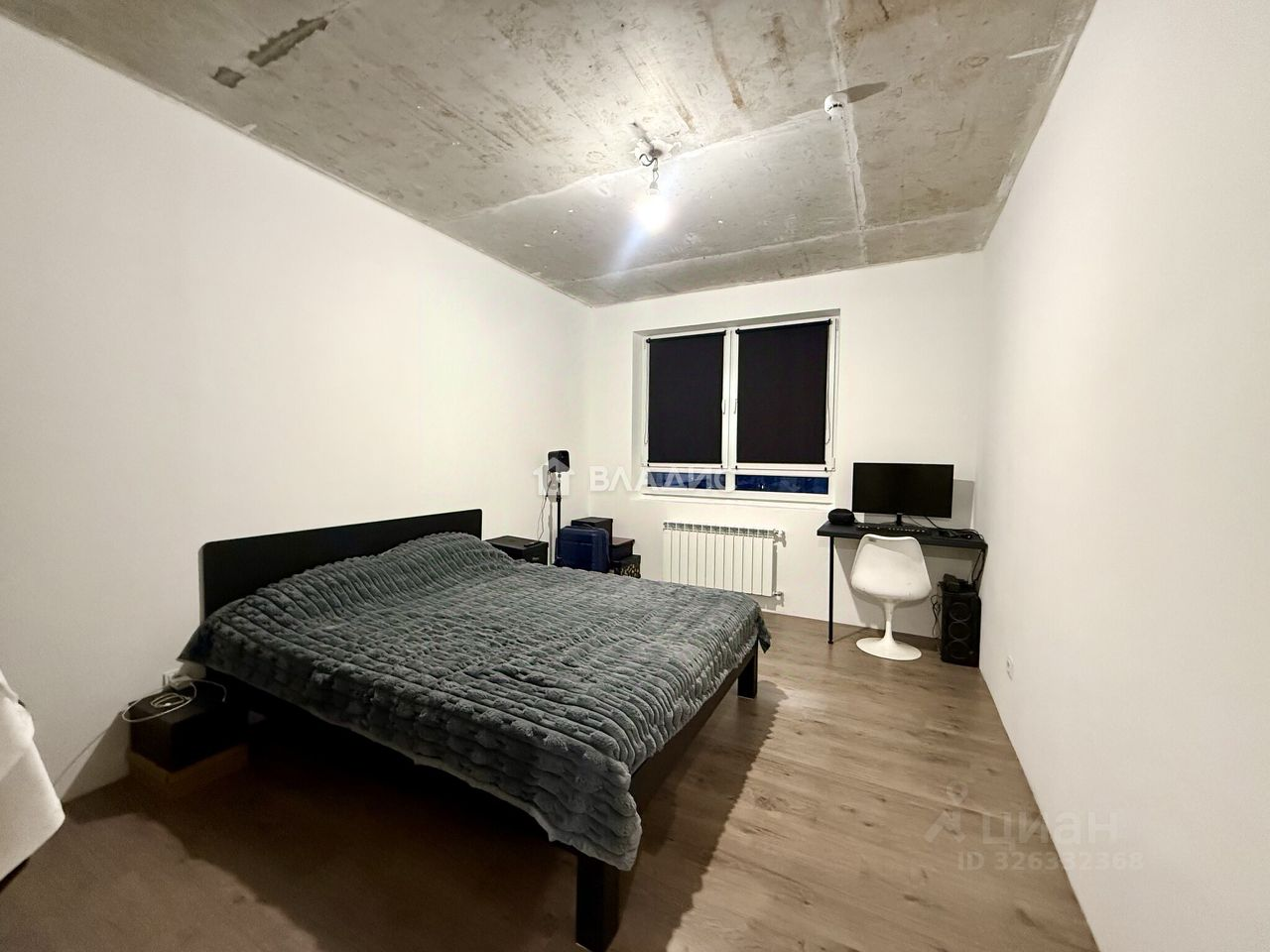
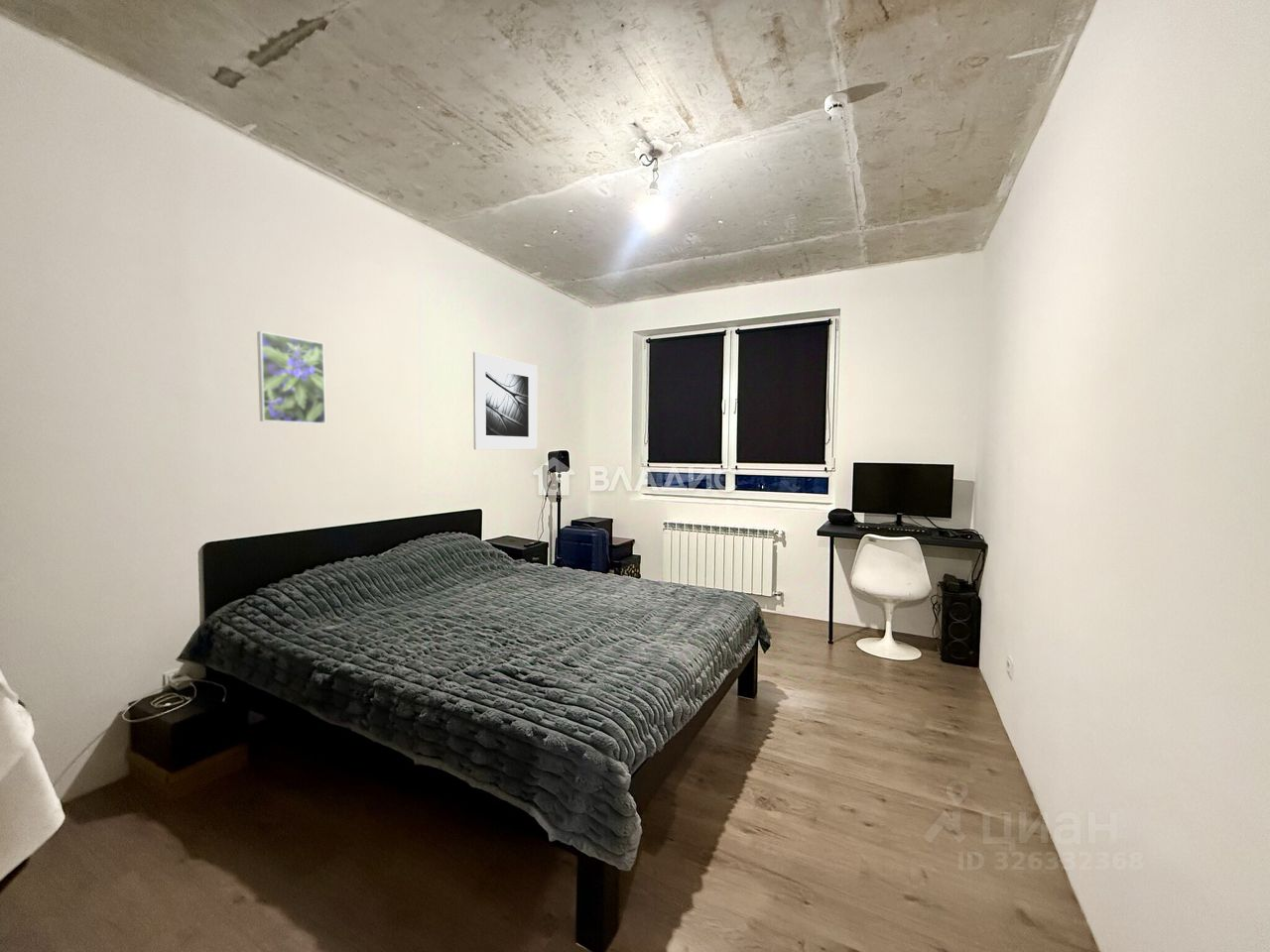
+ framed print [256,330,326,425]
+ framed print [472,351,538,450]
